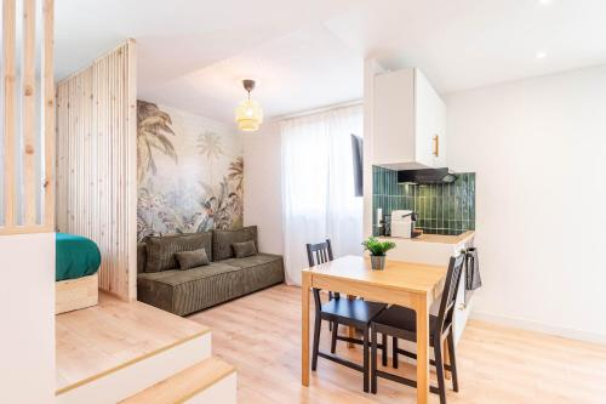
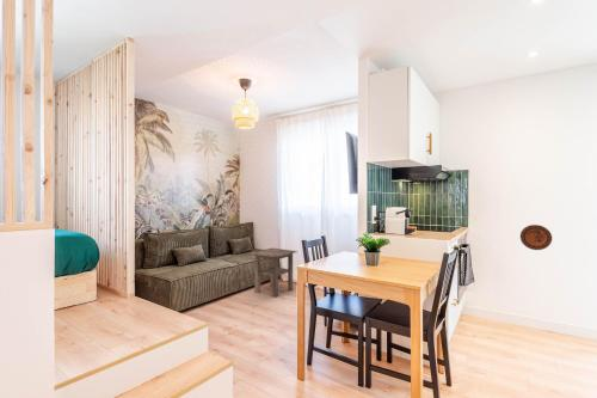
+ side table [250,247,298,298]
+ decorative plate [519,224,553,251]
